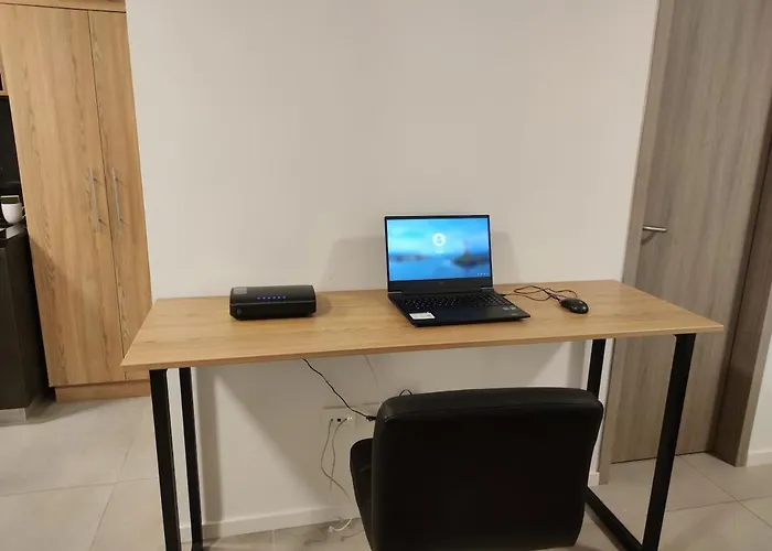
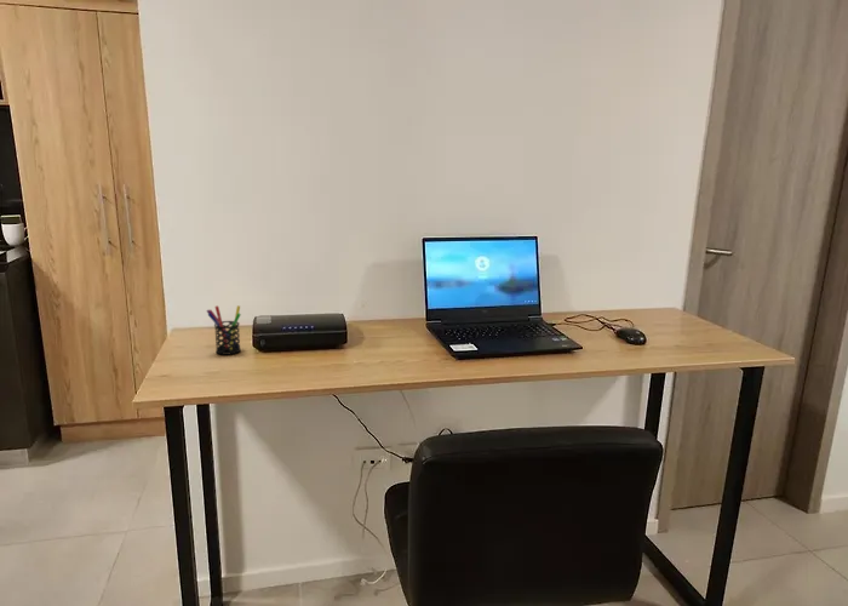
+ pen holder [206,304,242,356]
